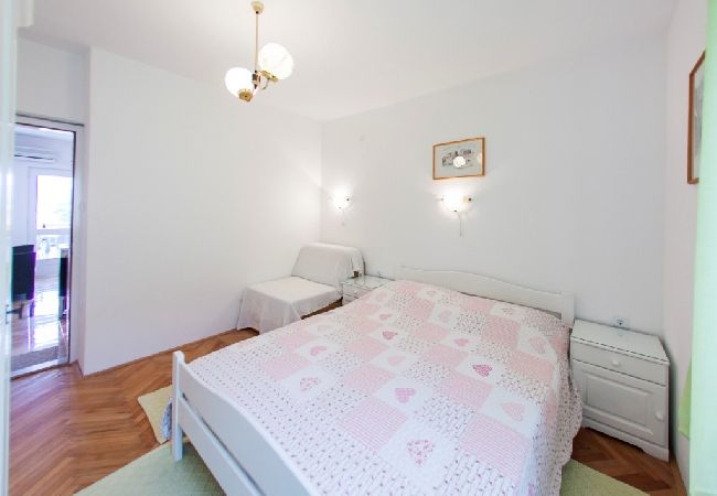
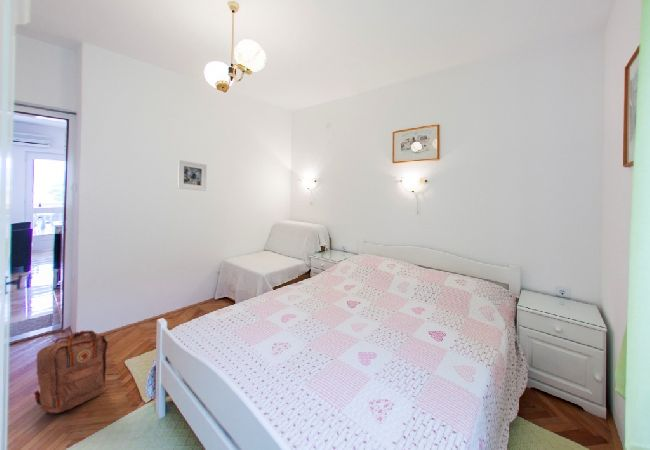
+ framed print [177,159,208,192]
+ backpack [33,329,109,414]
